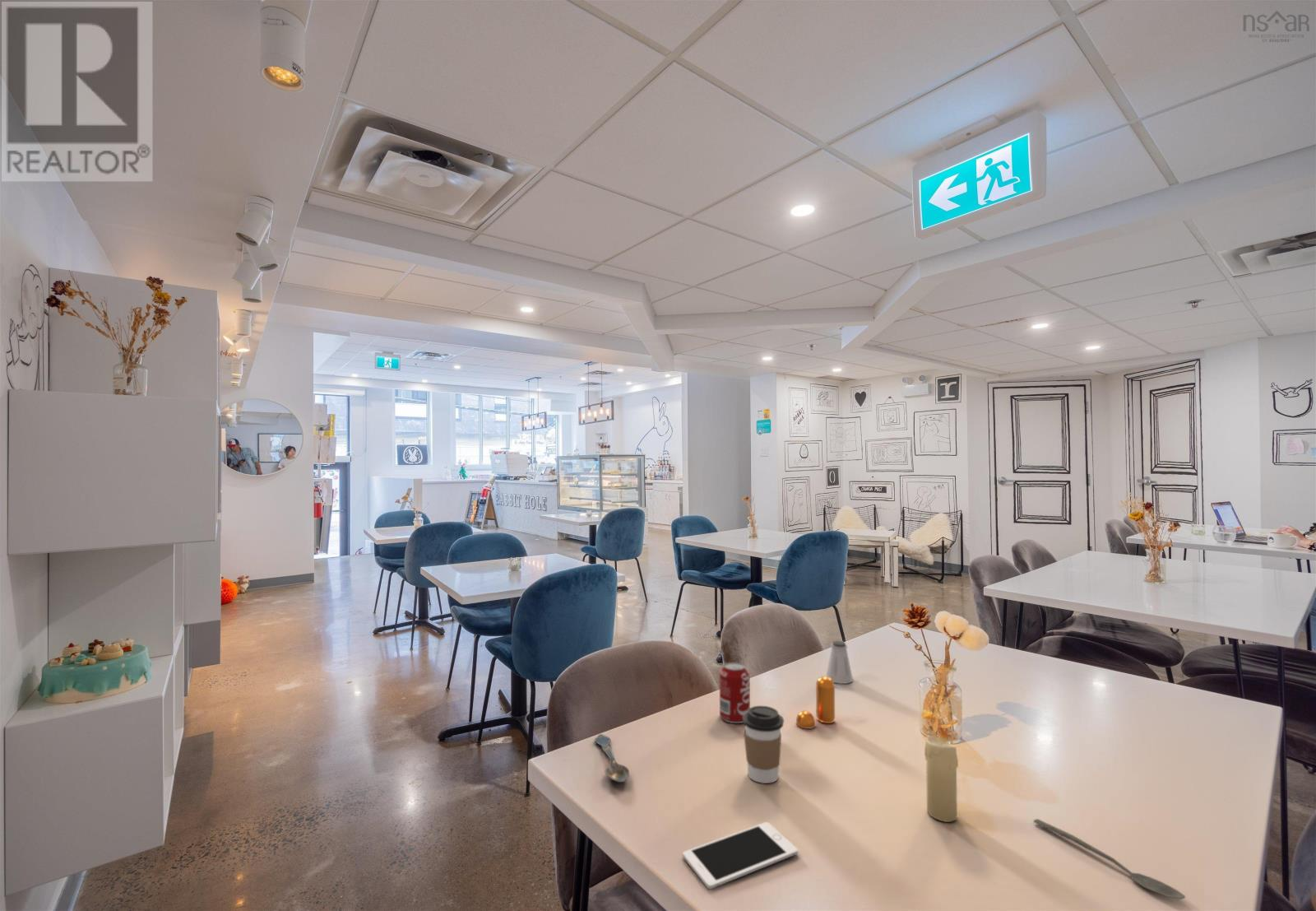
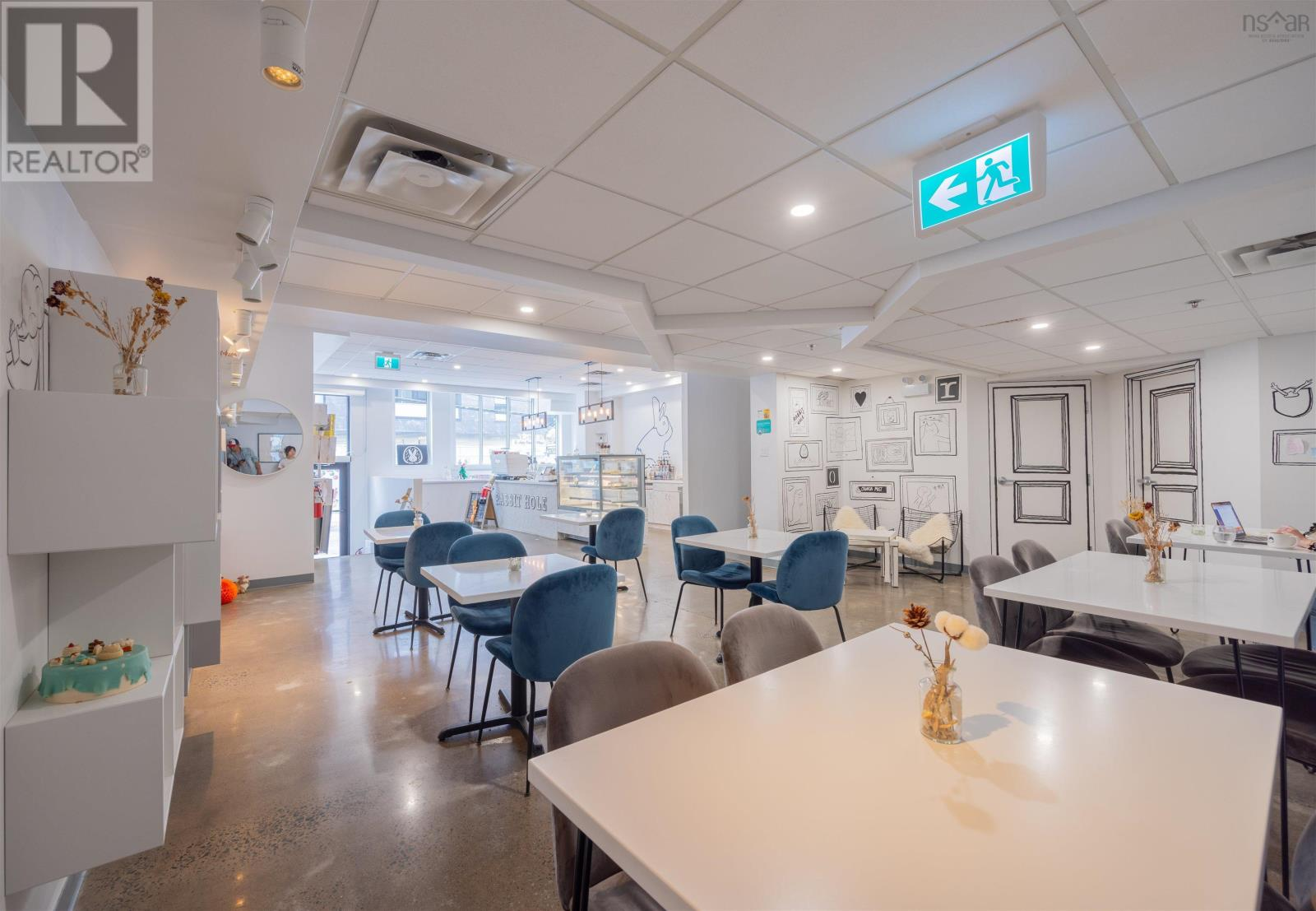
- cell phone [682,821,799,890]
- spoon [1032,818,1186,900]
- spoon [594,733,630,783]
- beverage can [719,662,751,724]
- candle [924,724,959,823]
- saltshaker [825,640,854,685]
- pepper shaker [795,676,836,730]
- coffee cup [743,705,785,784]
